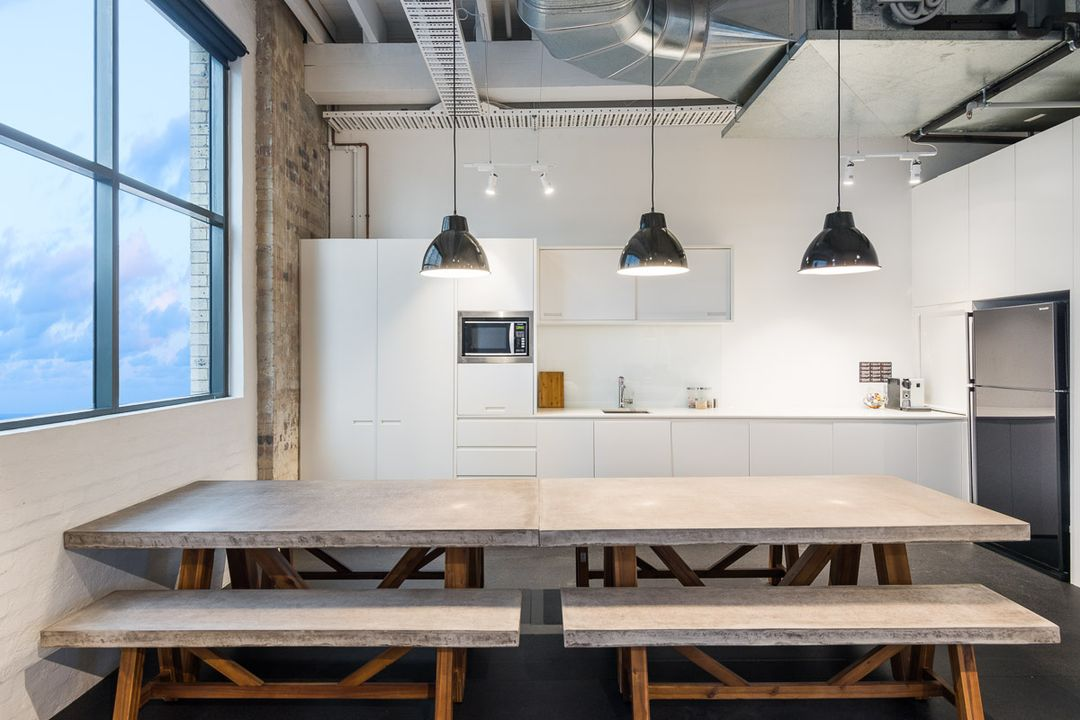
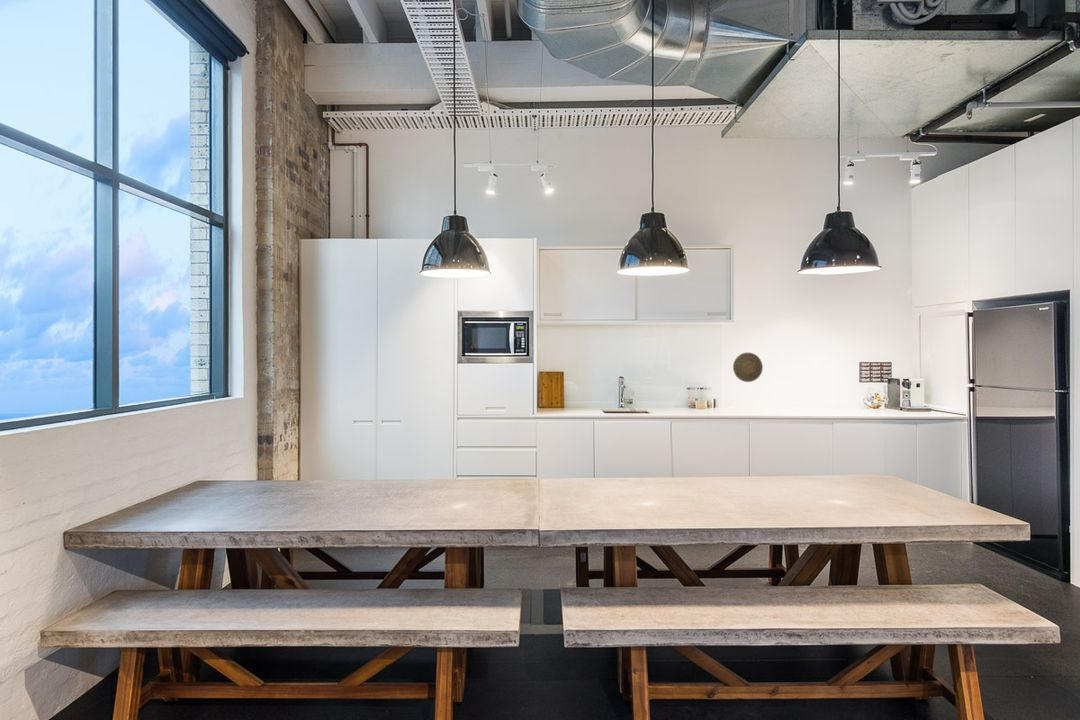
+ decorative plate [732,352,764,383]
